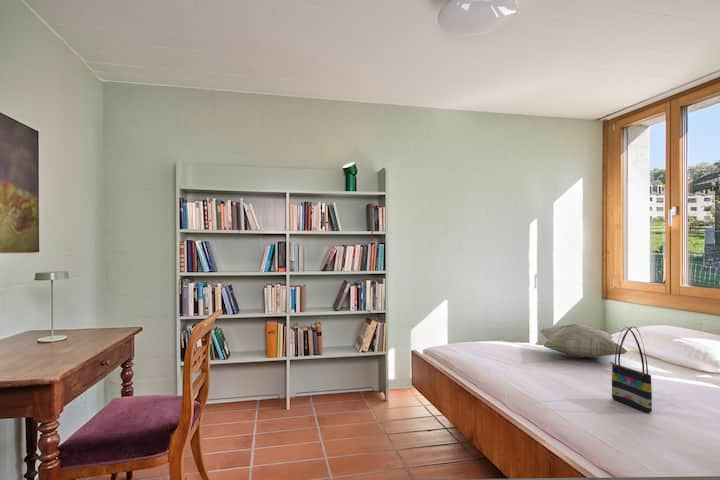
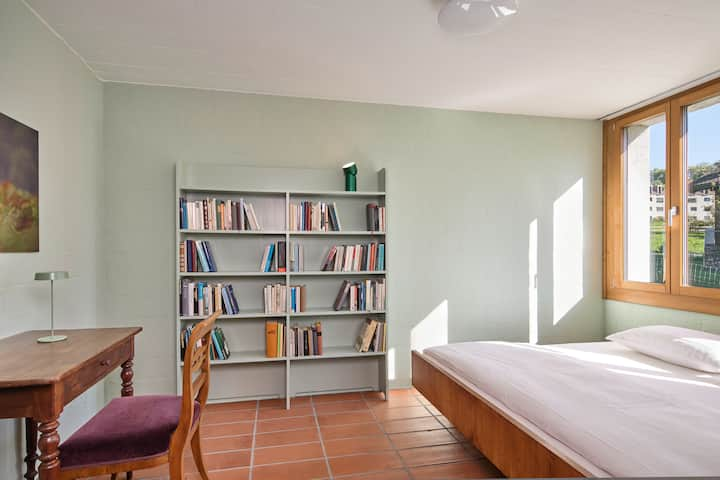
- tote bag [608,326,653,413]
- decorative pillow [539,323,629,359]
